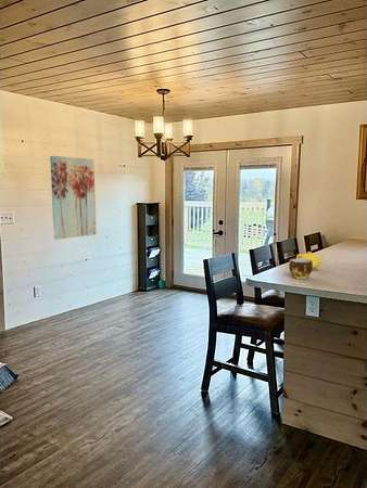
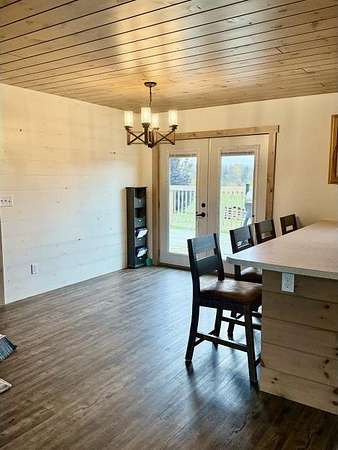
- wall art [49,155,98,241]
- cup [288,258,313,280]
- teapot [295,251,326,271]
